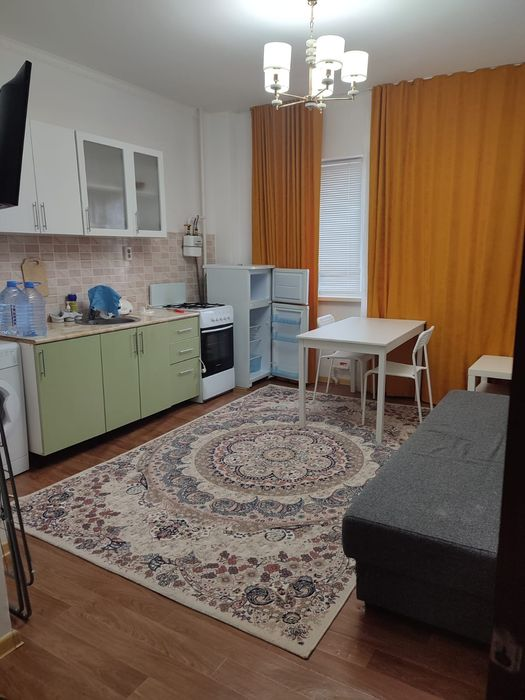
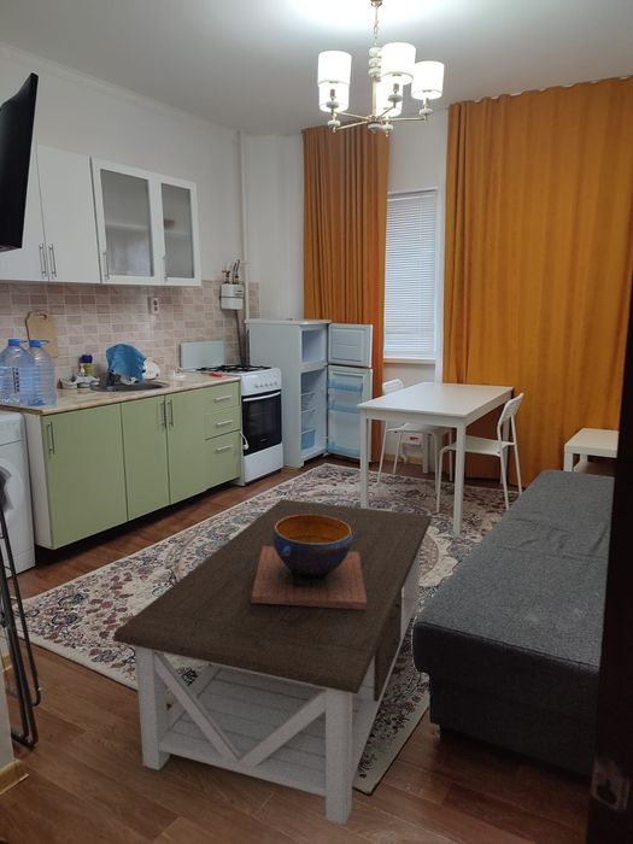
+ coffee table [113,498,433,827]
+ decorative bowl [251,515,367,610]
